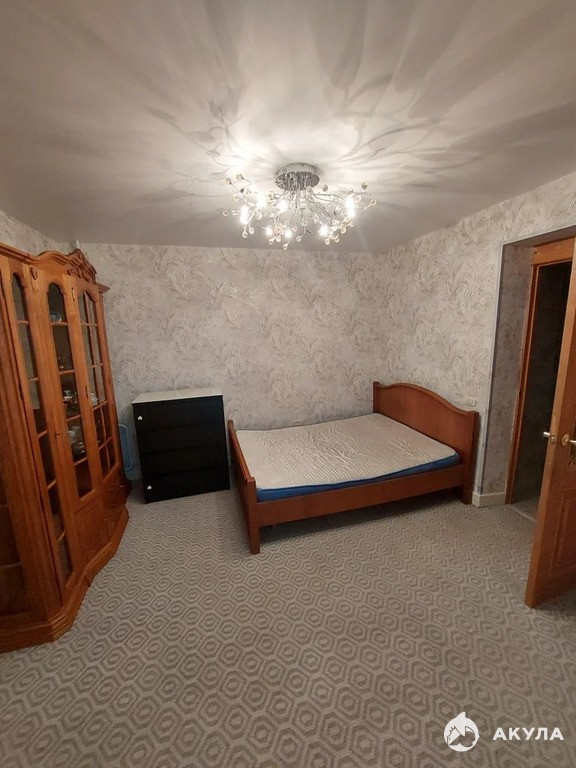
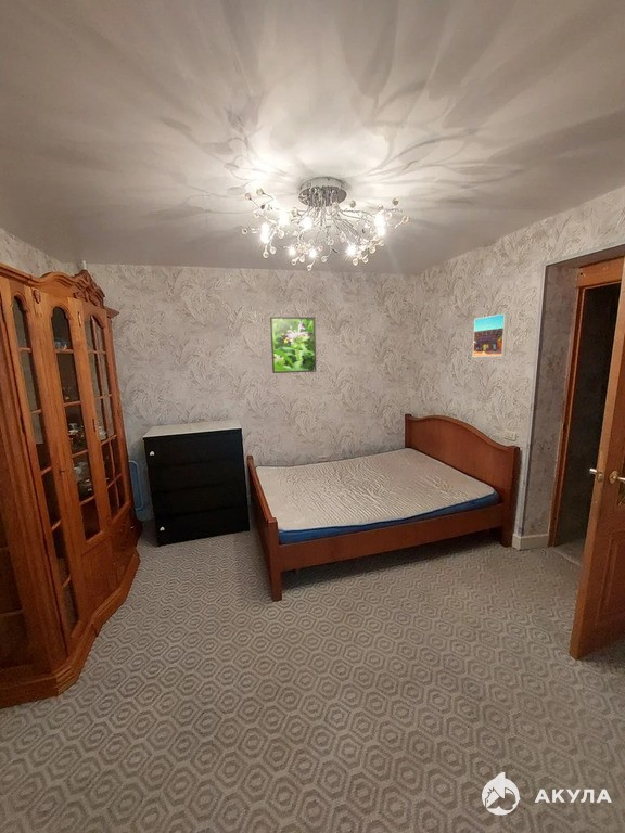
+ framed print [472,312,509,358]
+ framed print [269,316,317,374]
